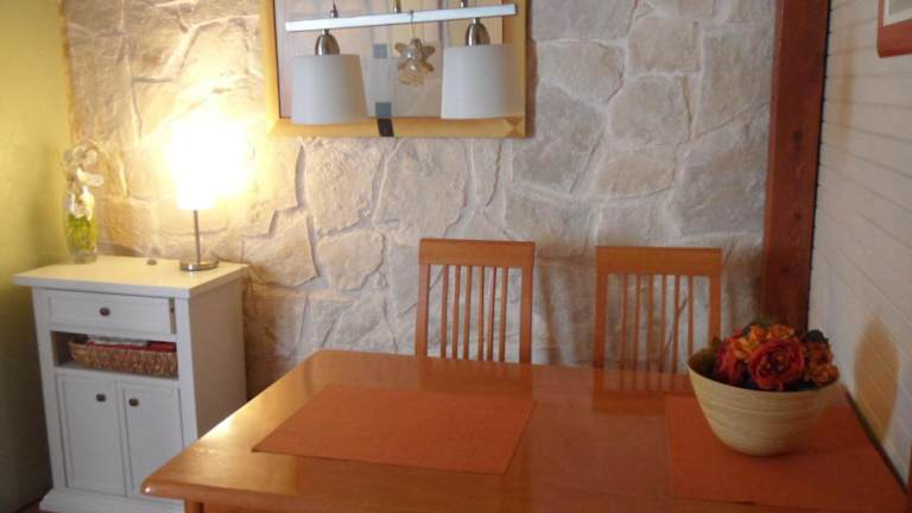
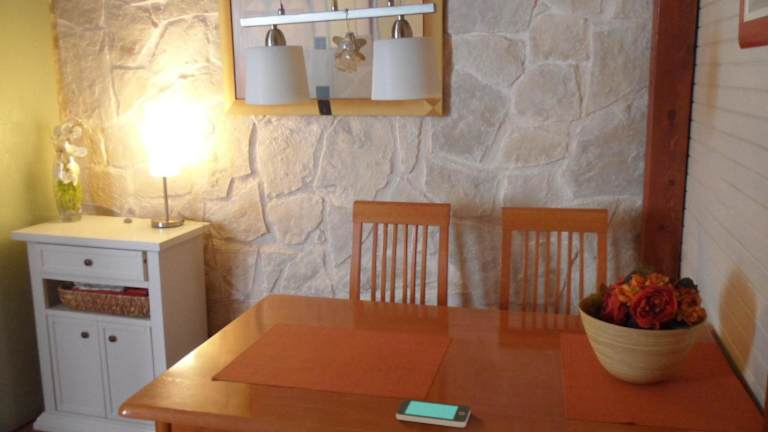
+ smartphone [395,398,471,428]
